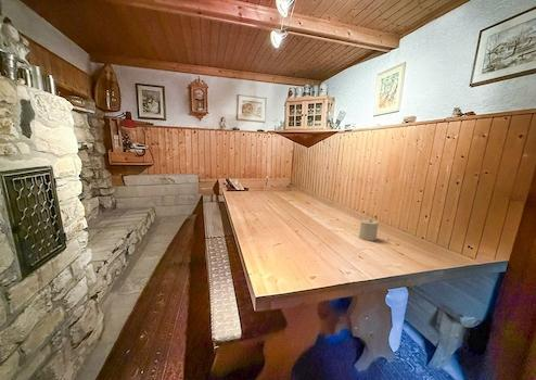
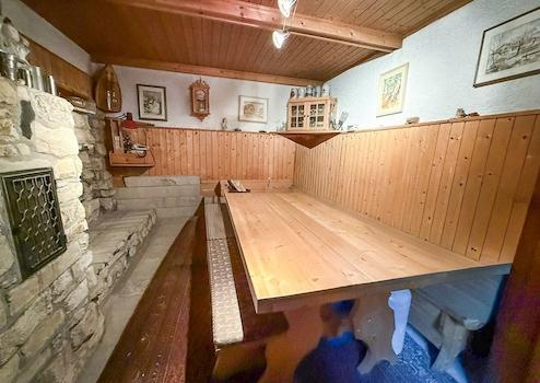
- candle [358,217,379,242]
